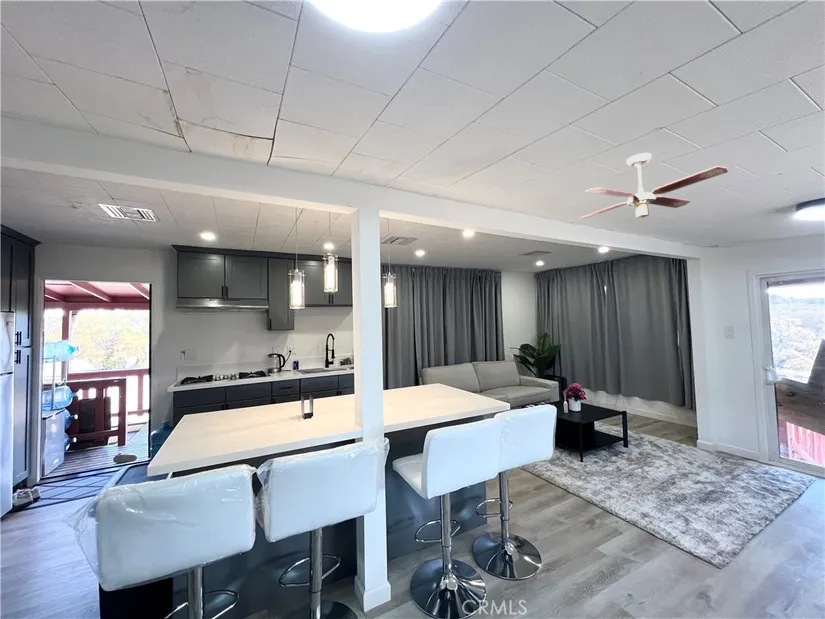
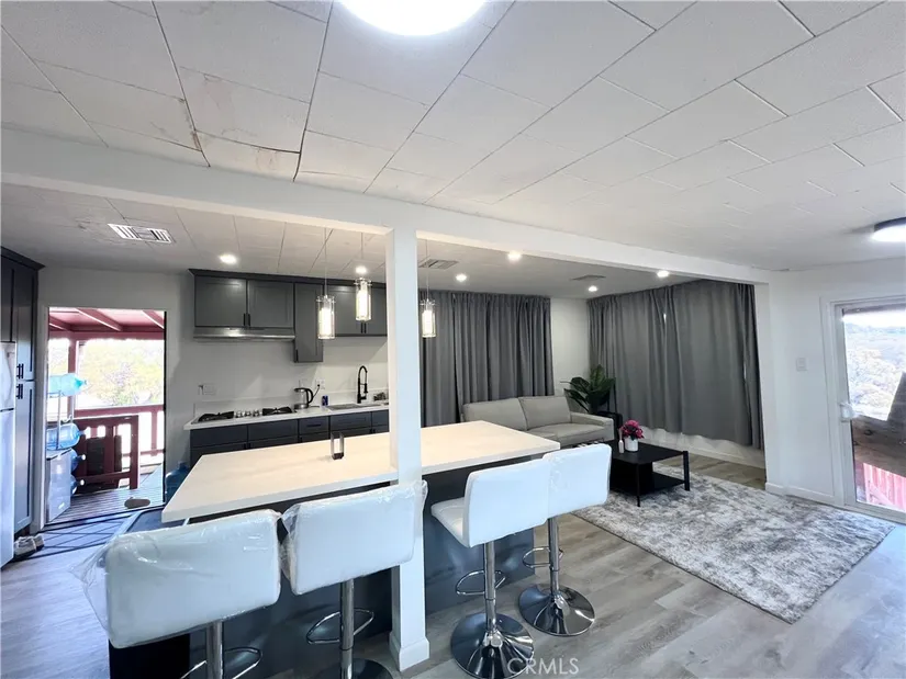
- ceiling fan [579,152,729,219]
